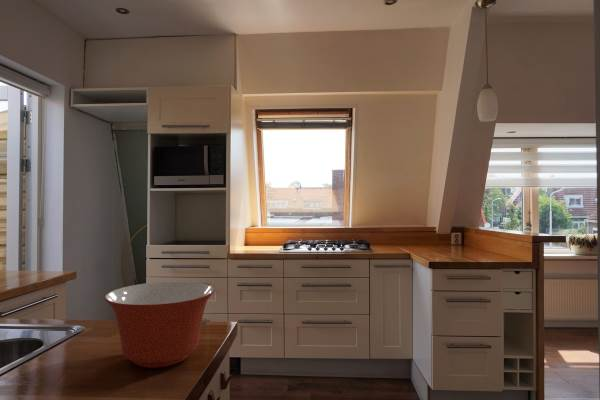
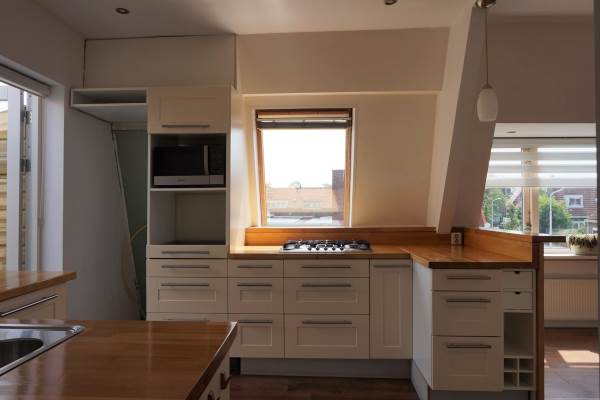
- mixing bowl [104,281,215,369]
